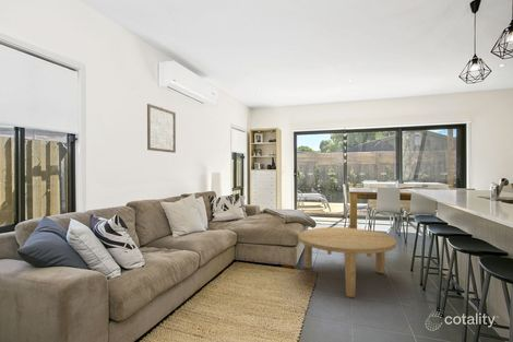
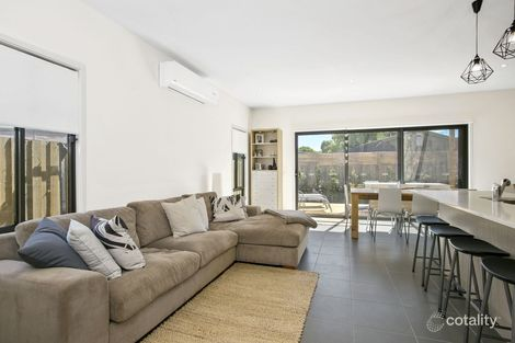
- wall art [146,103,177,154]
- coffee table [298,226,397,298]
